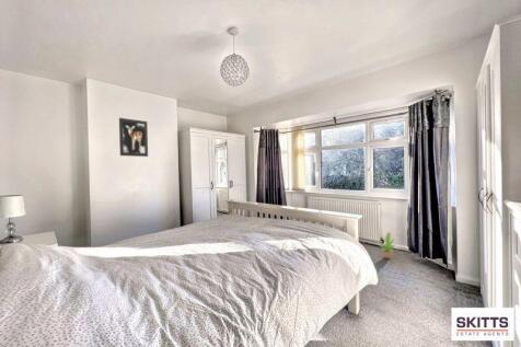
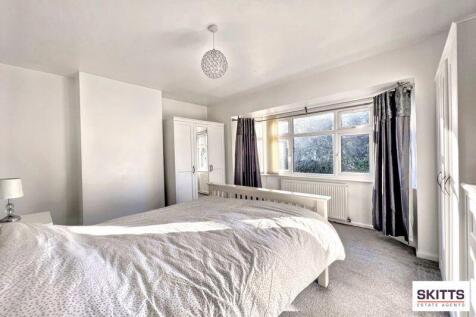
- wall art [118,117,149,158]
- potted plant [372,231,397,259]
